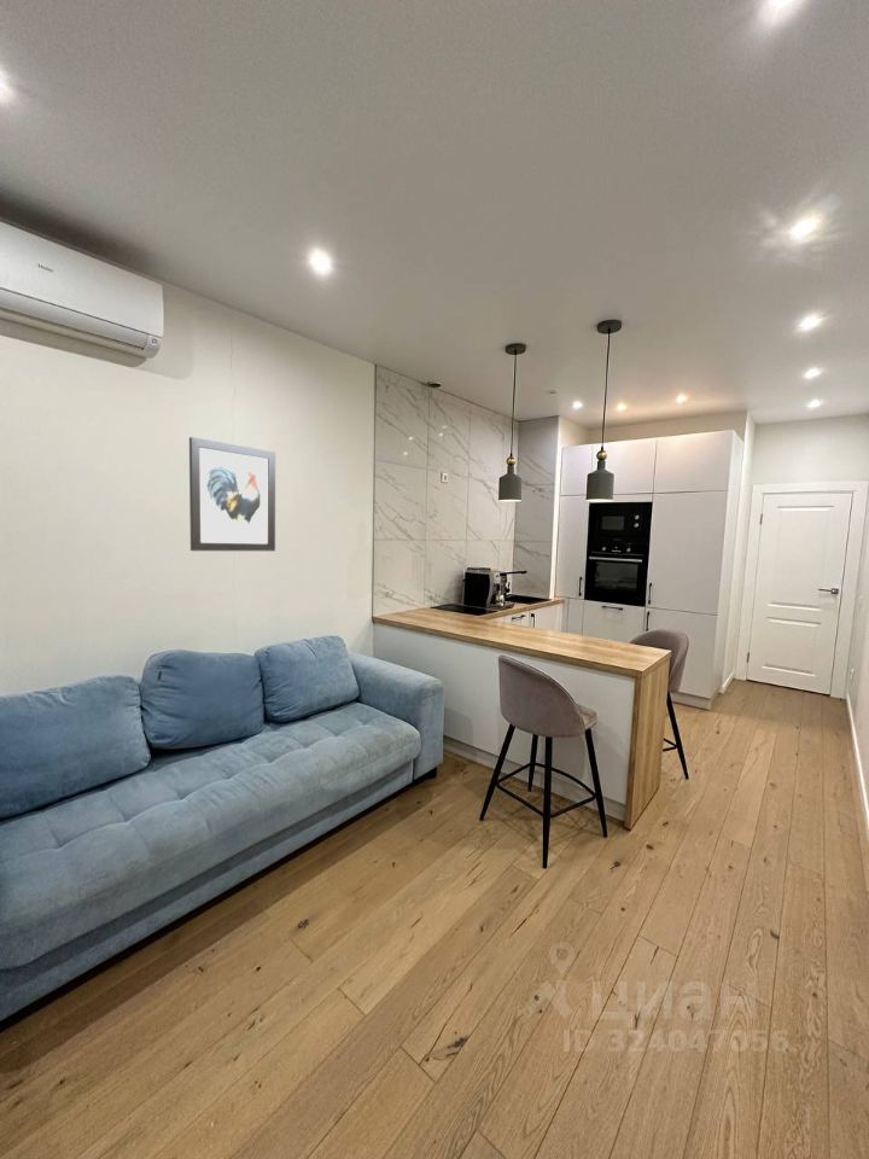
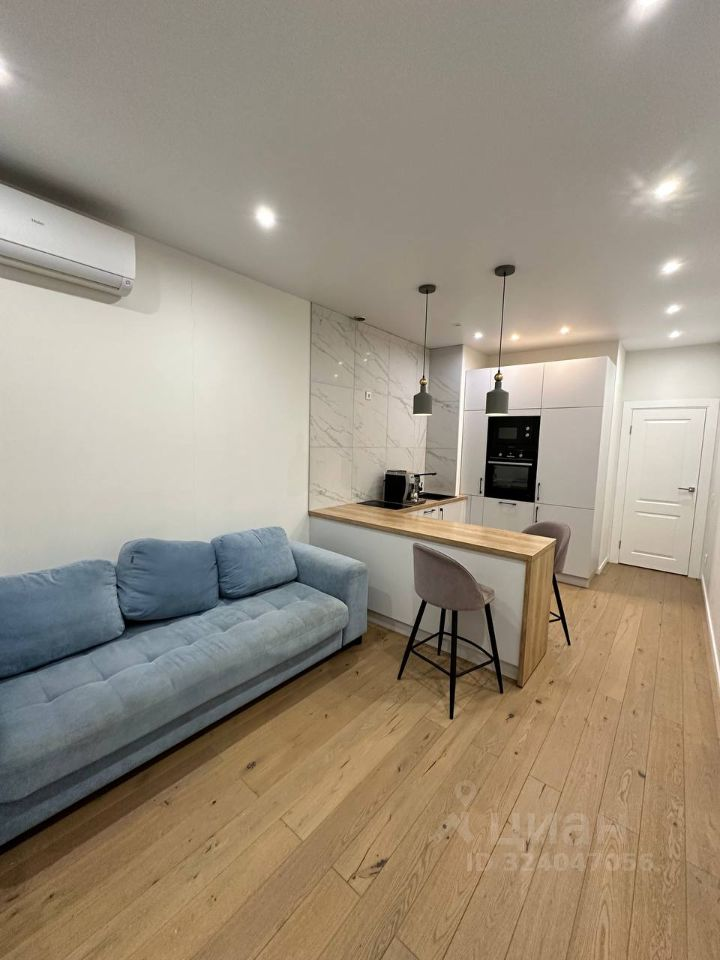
- wall art [188,436,276,552]
